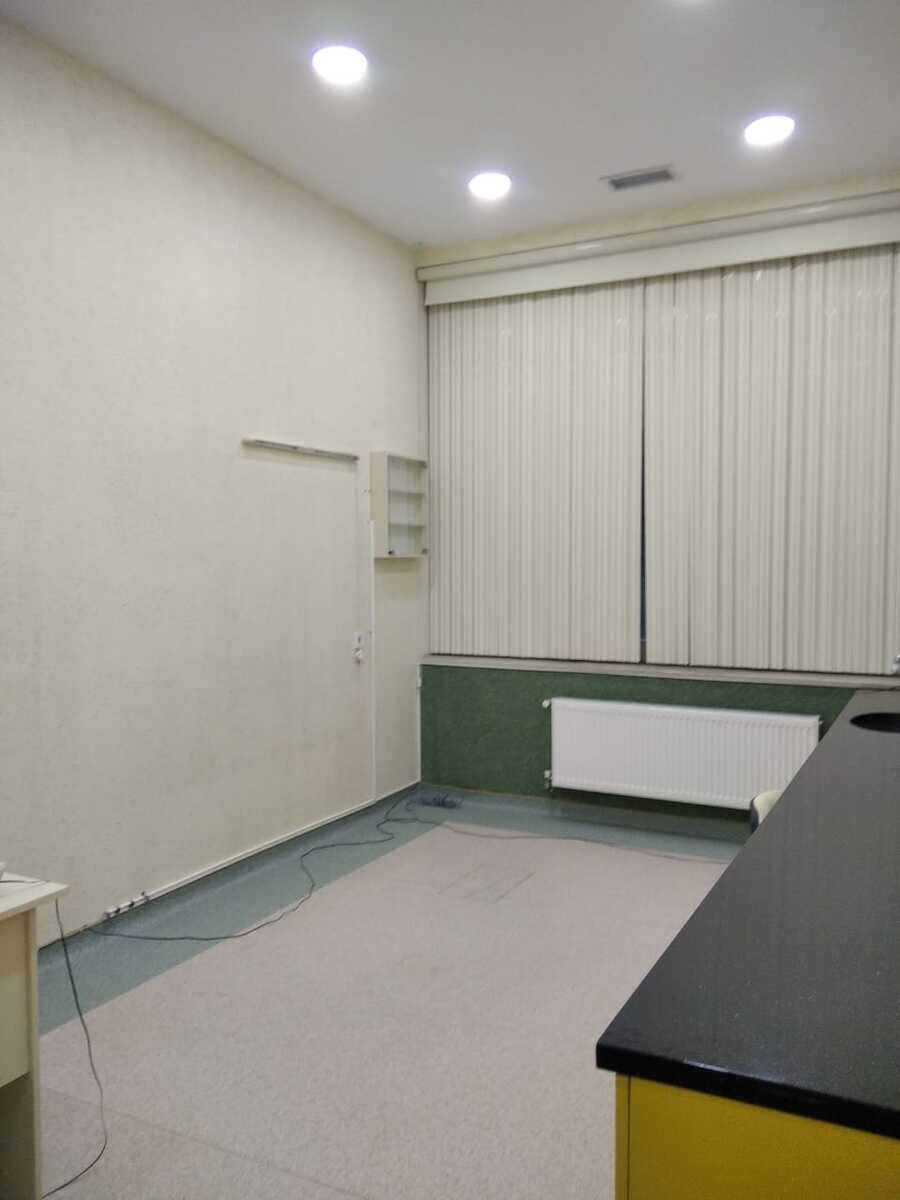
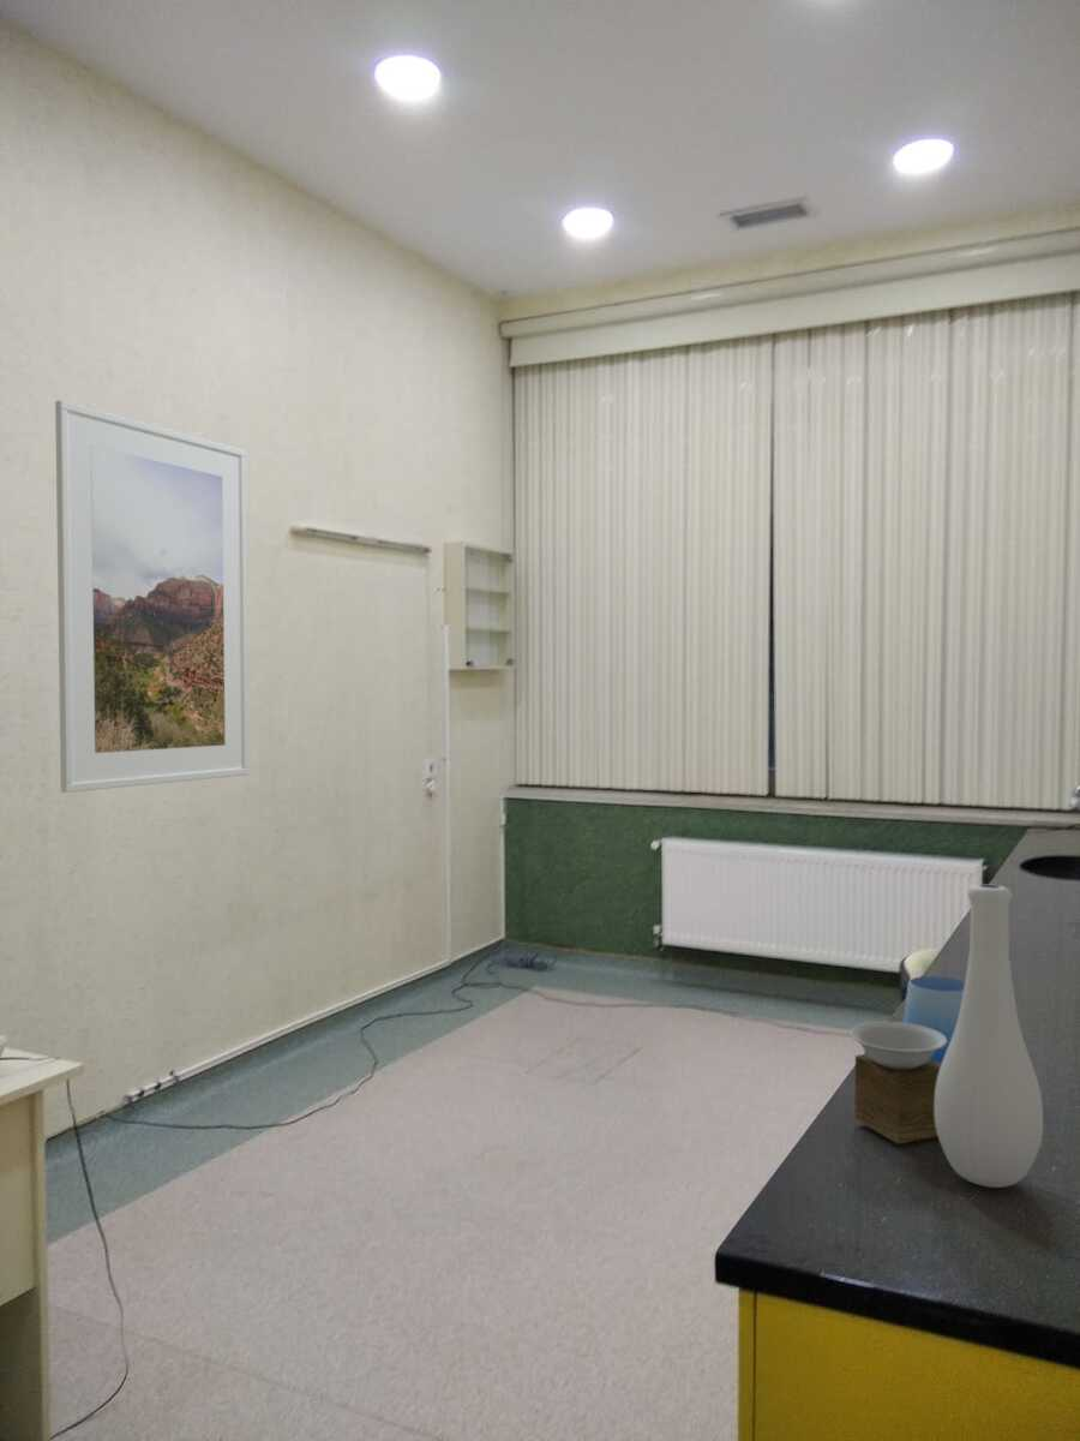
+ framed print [54,399,250,794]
+ cup [902,975,965,1064]
+ vase [848,883,1044,1189]
